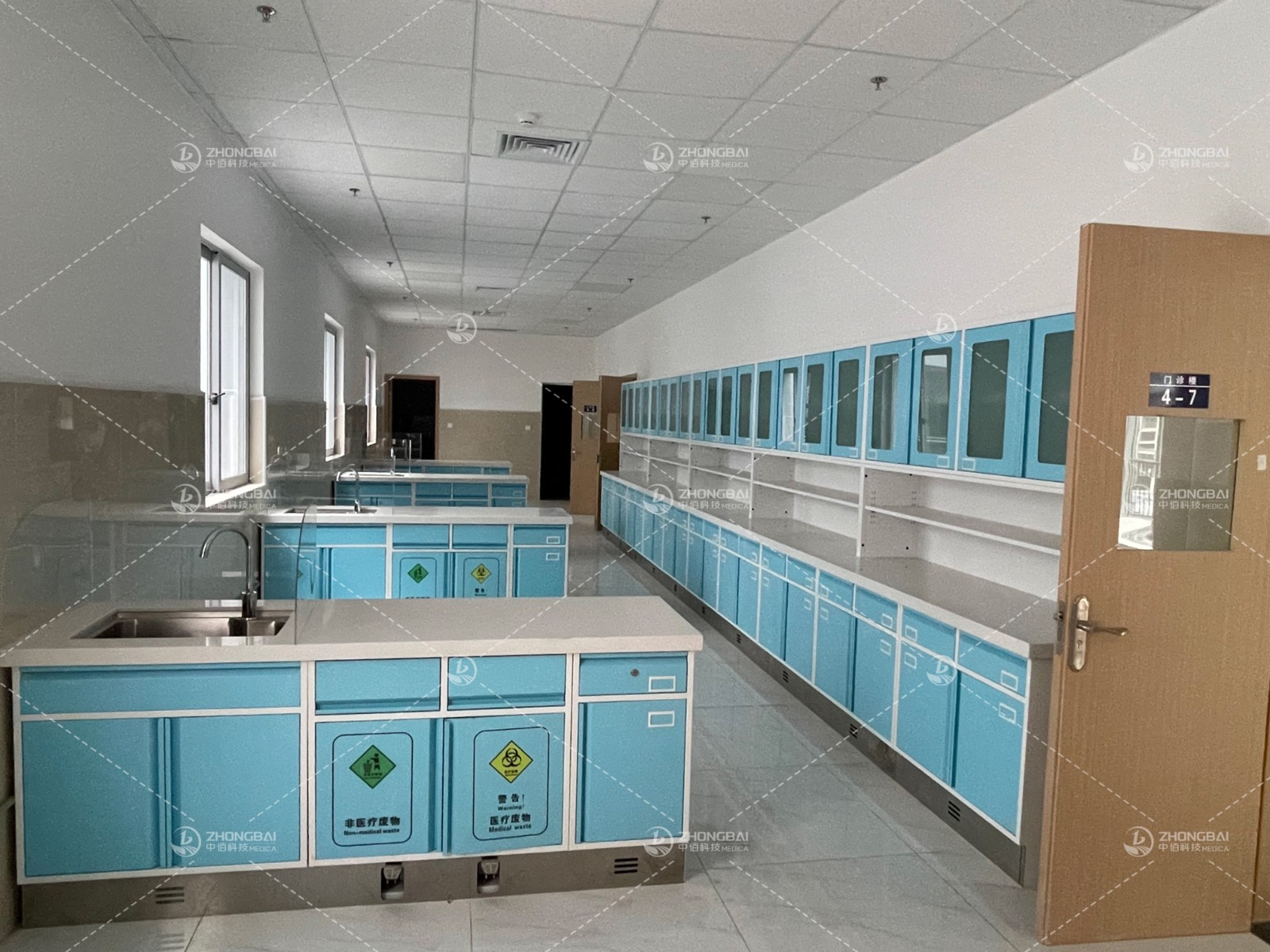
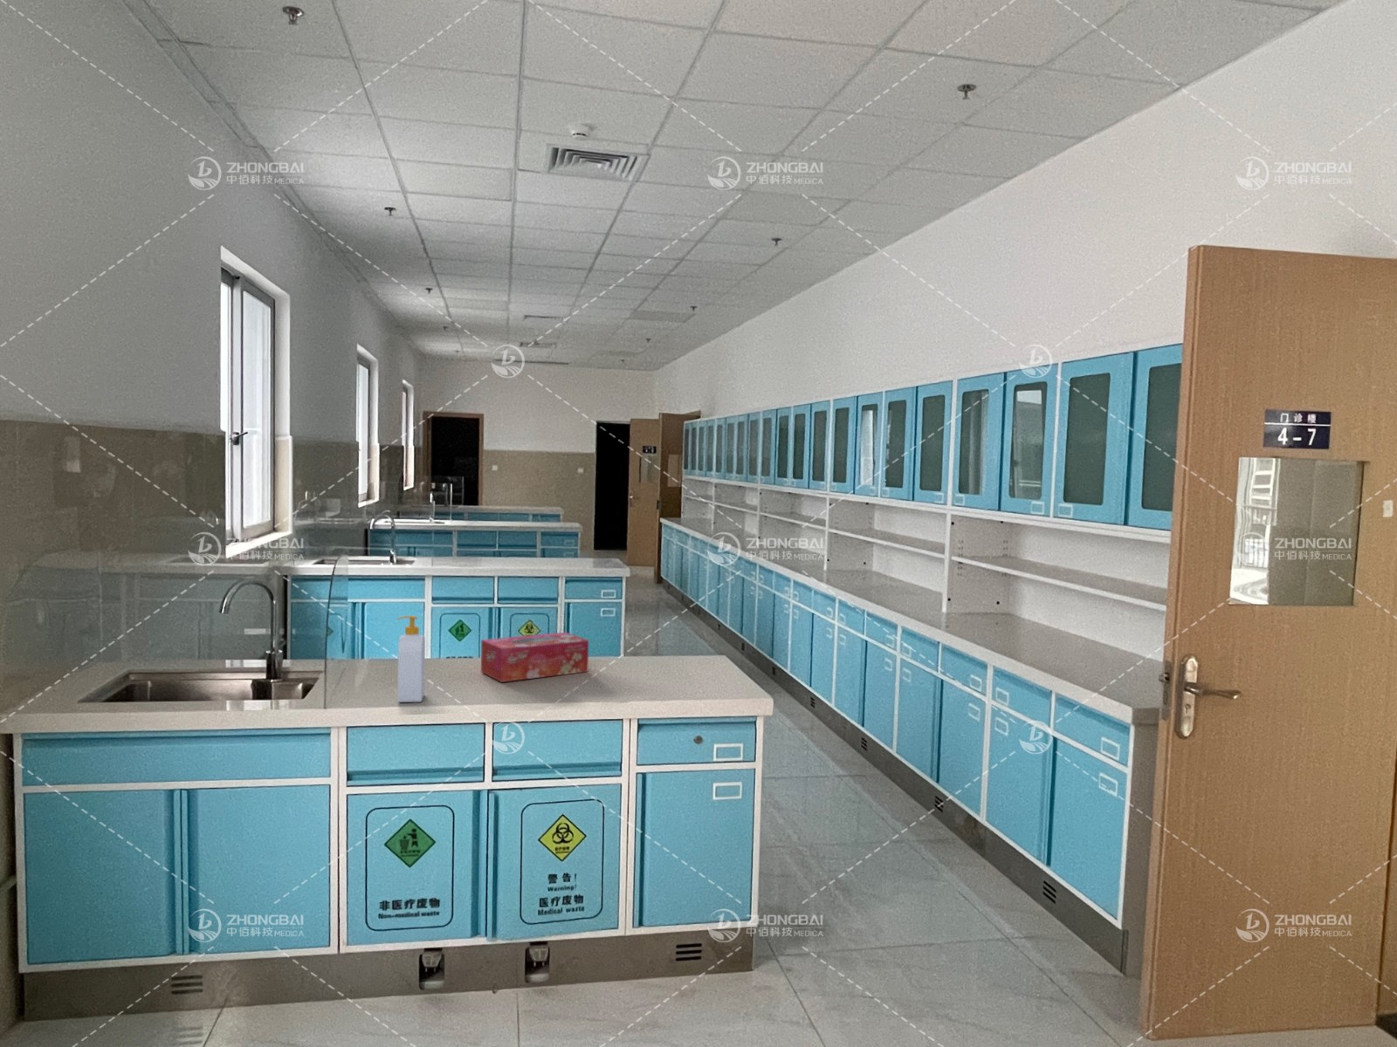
+ soap bottle [396,615,426,703]
+ tissue box [481,631,590,683]
